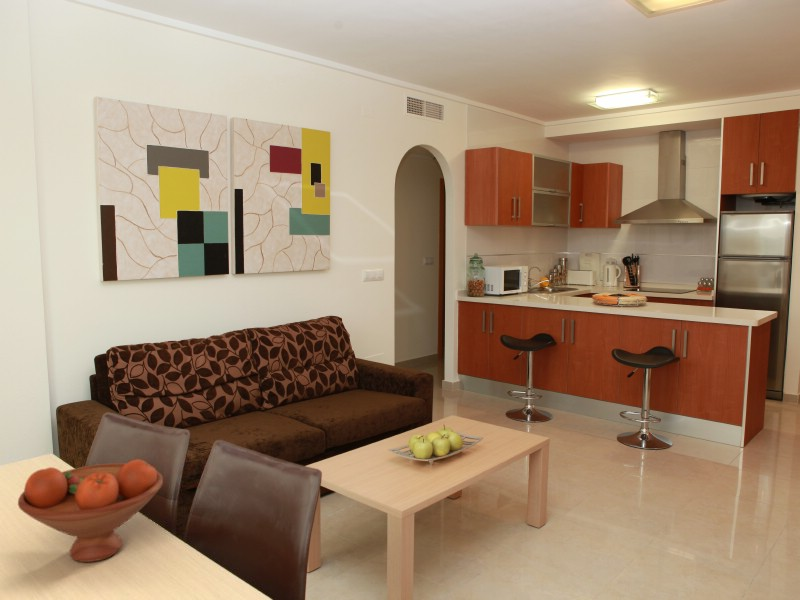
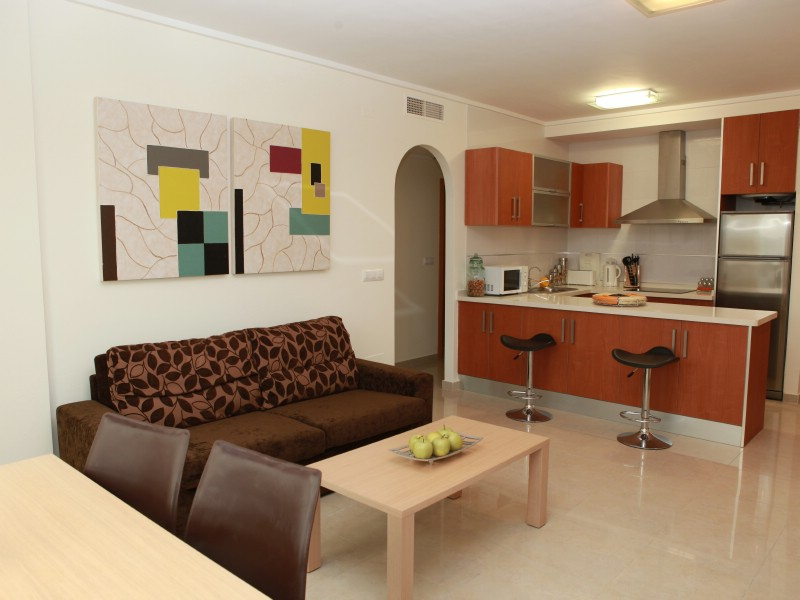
- fruit bowl [17,459,164,563]
